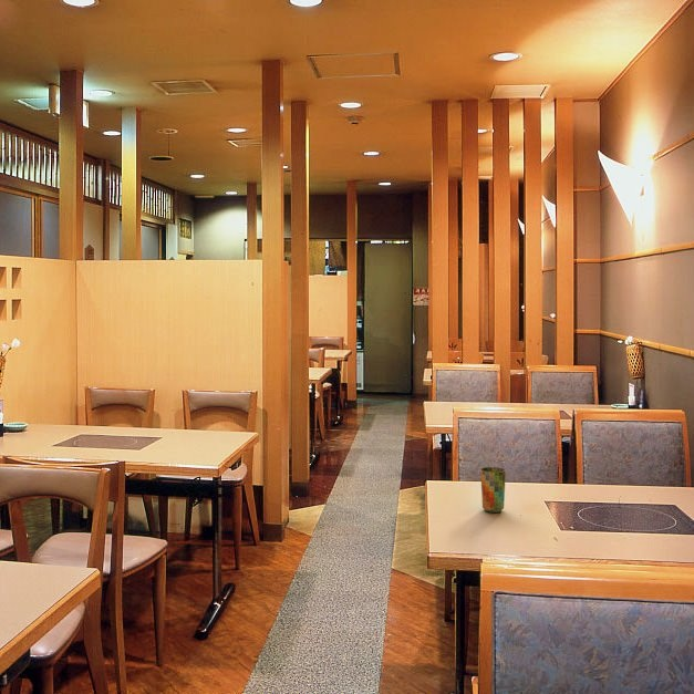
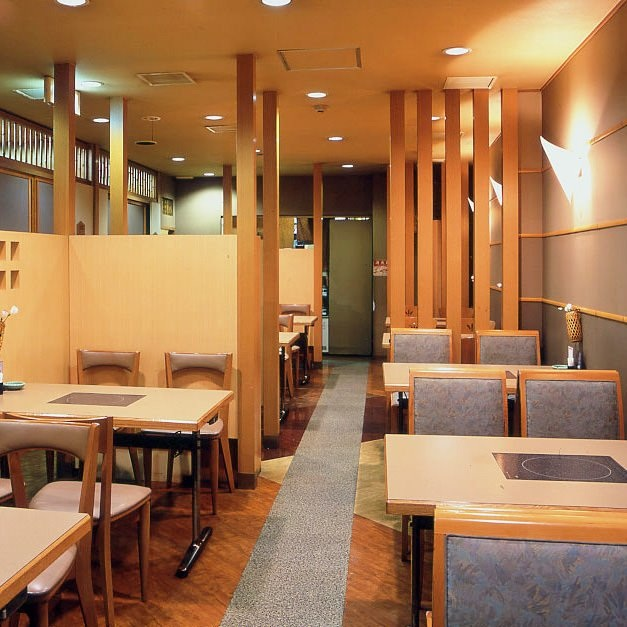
- cup [479,466,507,514]
